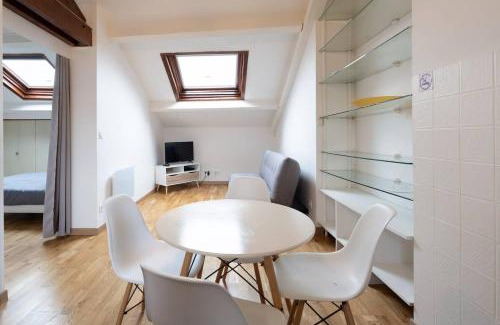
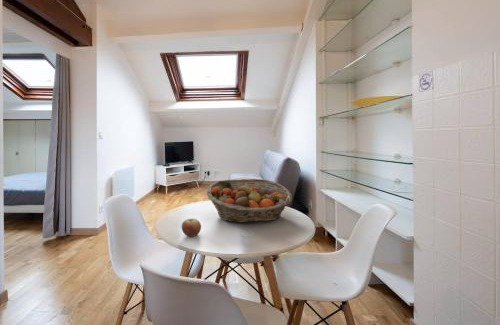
+ fruit basket [206,178,293,224]
+ apple [181,217,202,238]
